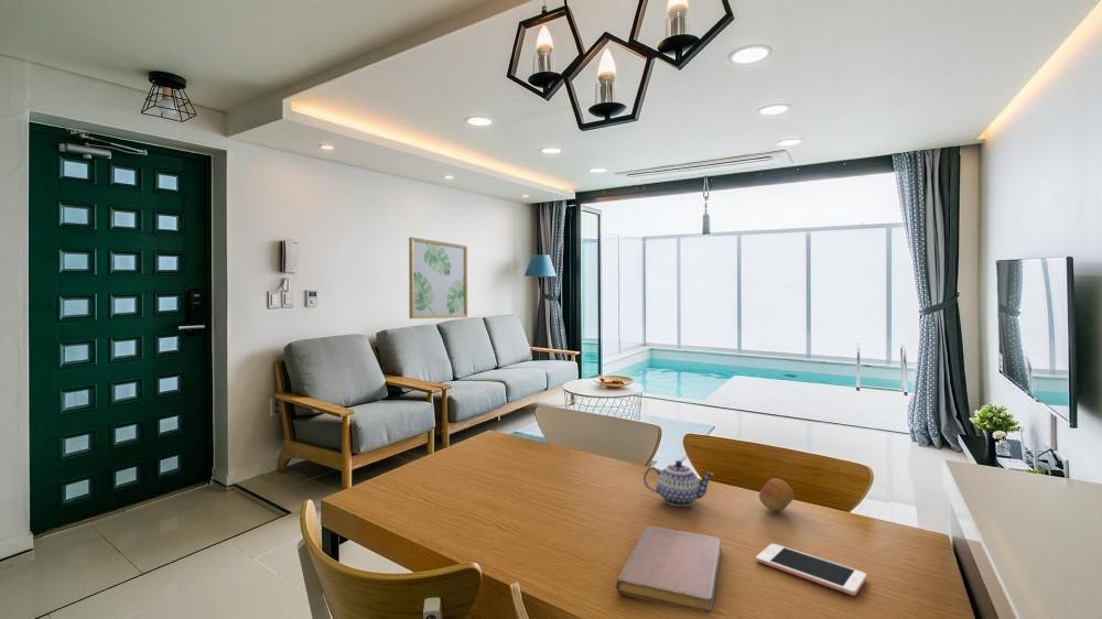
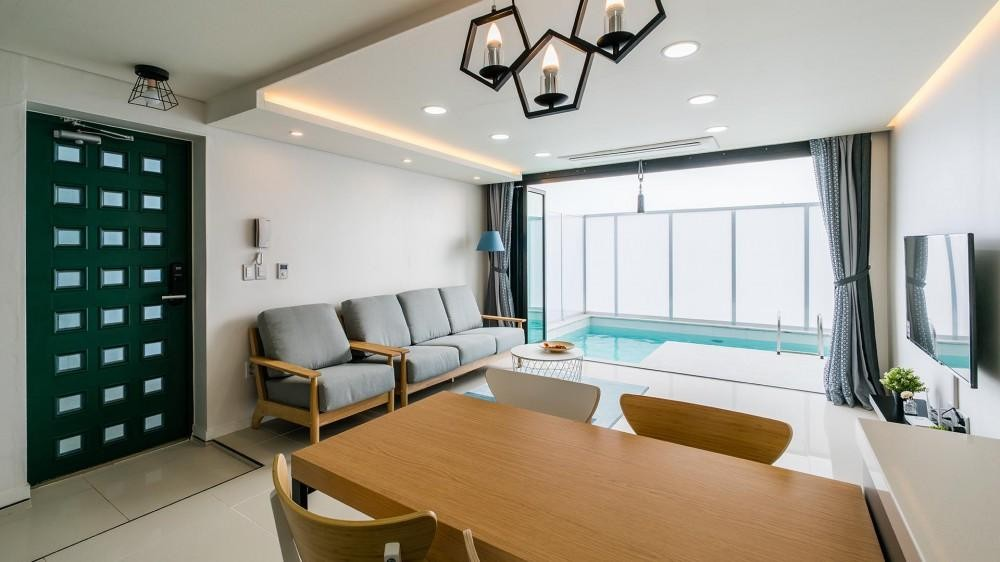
- wall art [408,236,468,319]
- notebook [615,524,722,615]
- fruit [758,477,795,512]
- teapot [642,459,714,508]
- cell phone [755,542,867,597]
